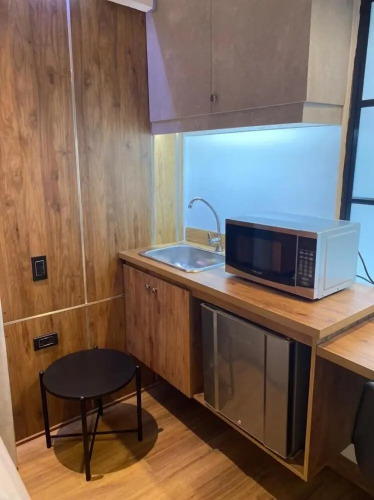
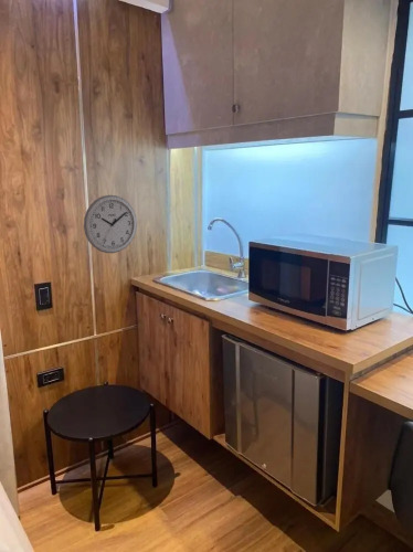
+ wall clock [83,194,138,254]
